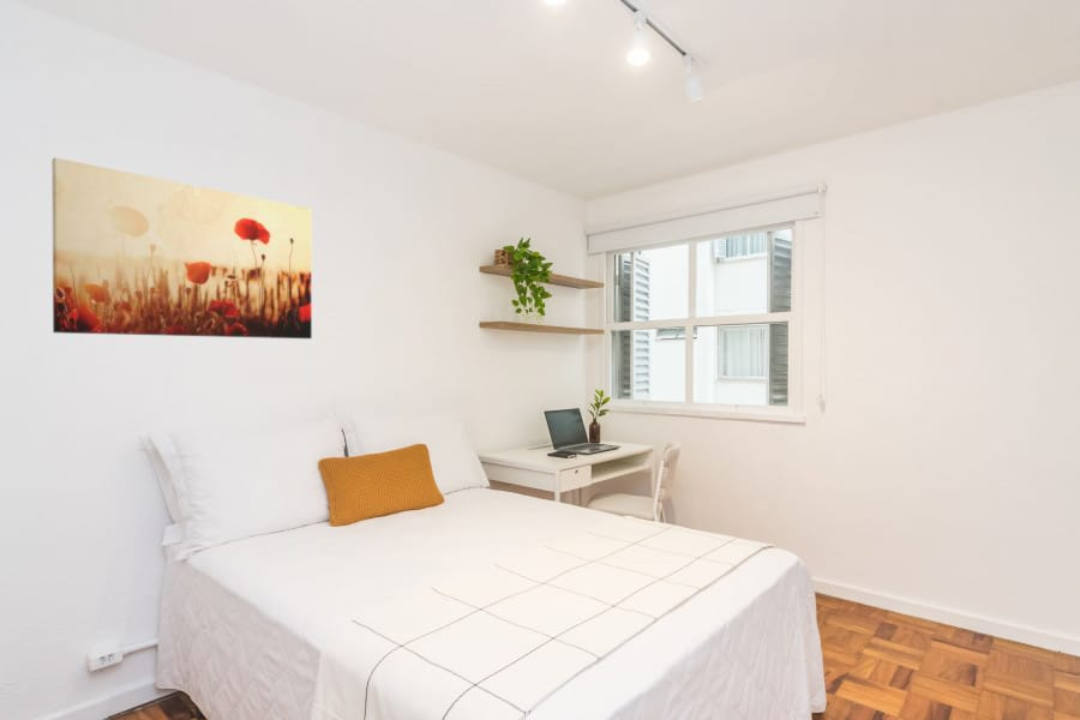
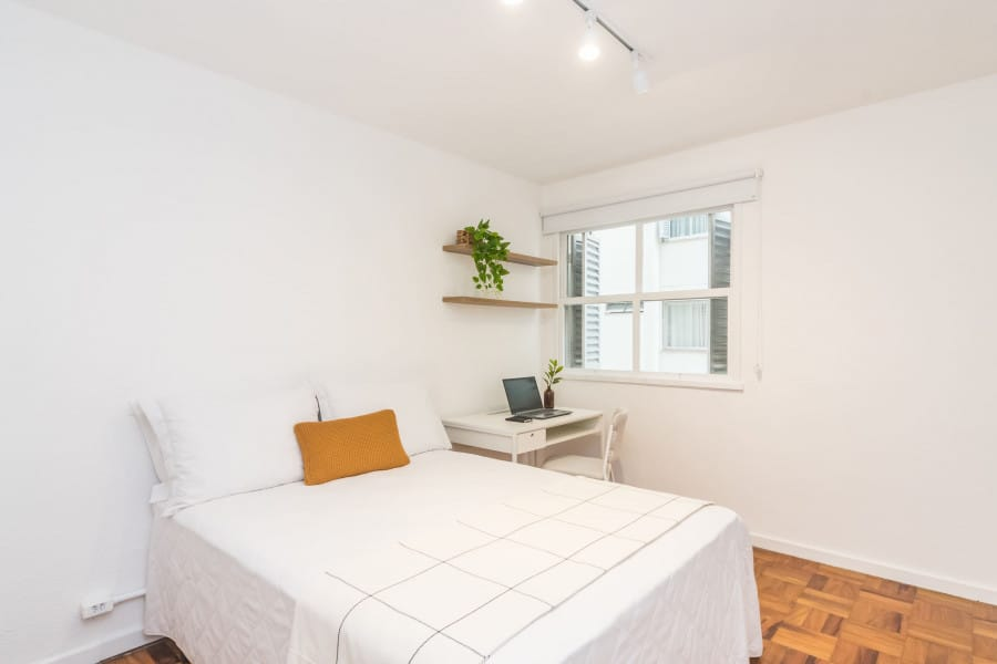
- wall art [50,156,313,340]
